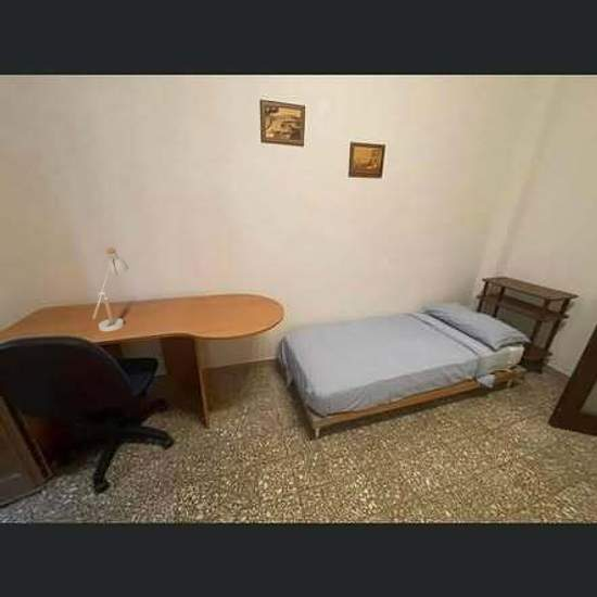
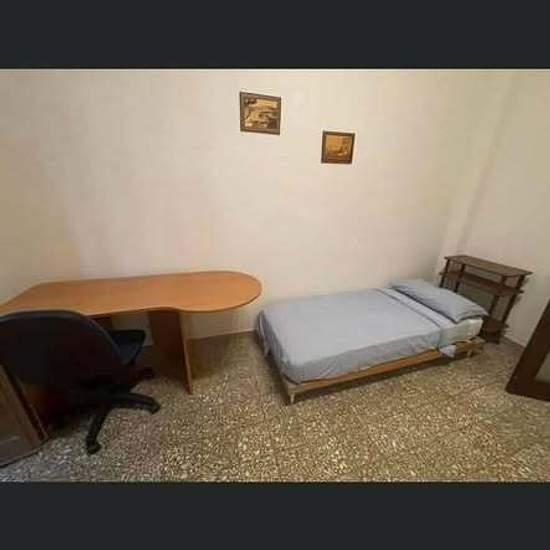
- desk lamp [91,246,129,332]
